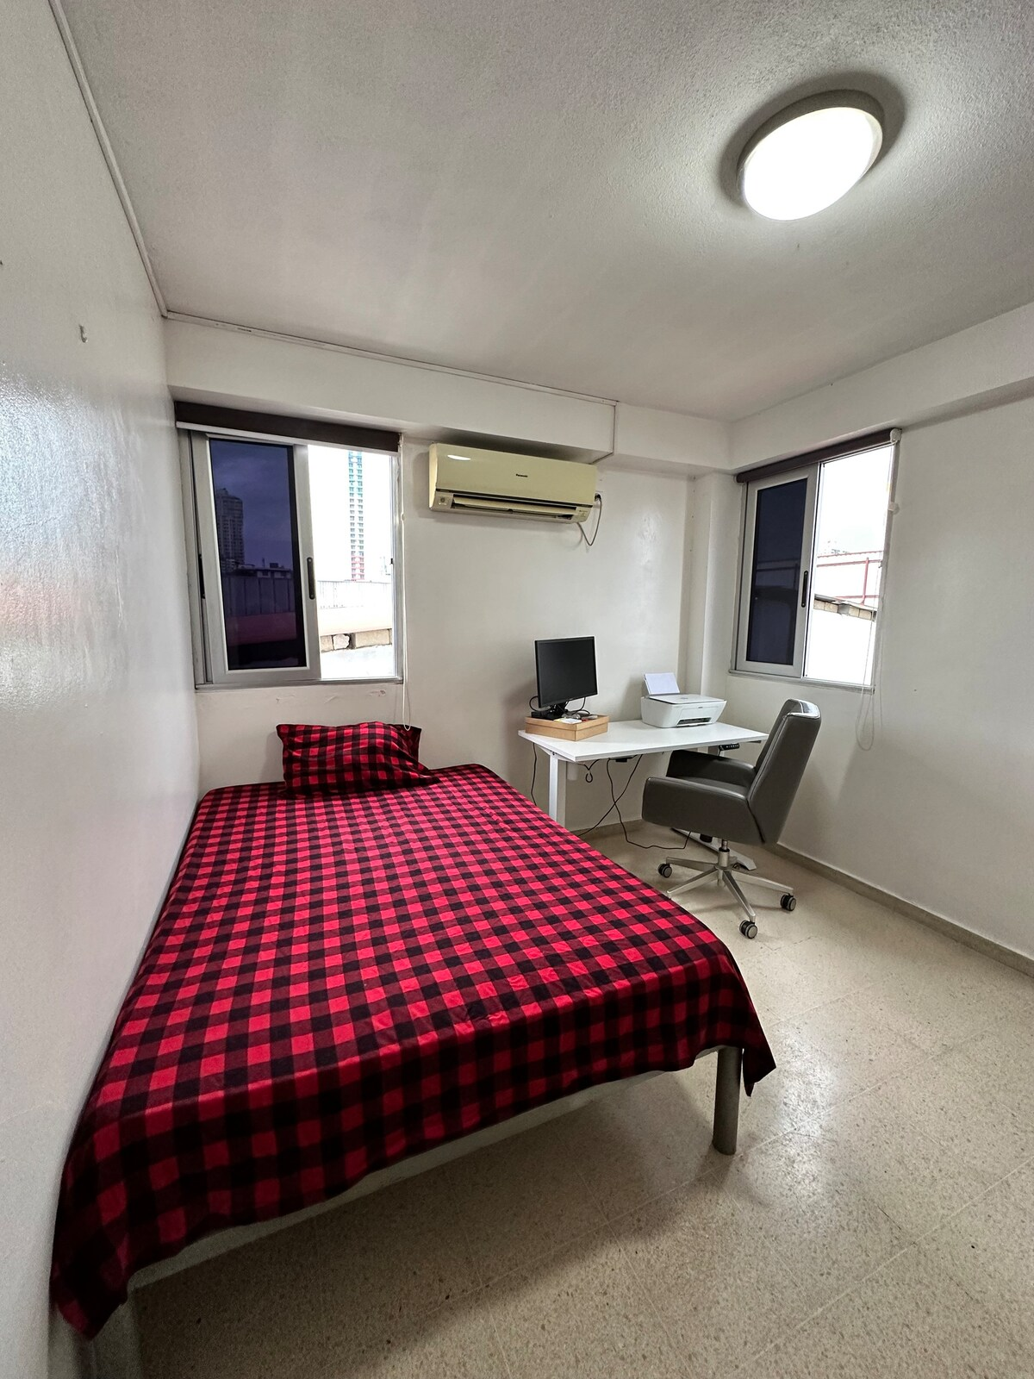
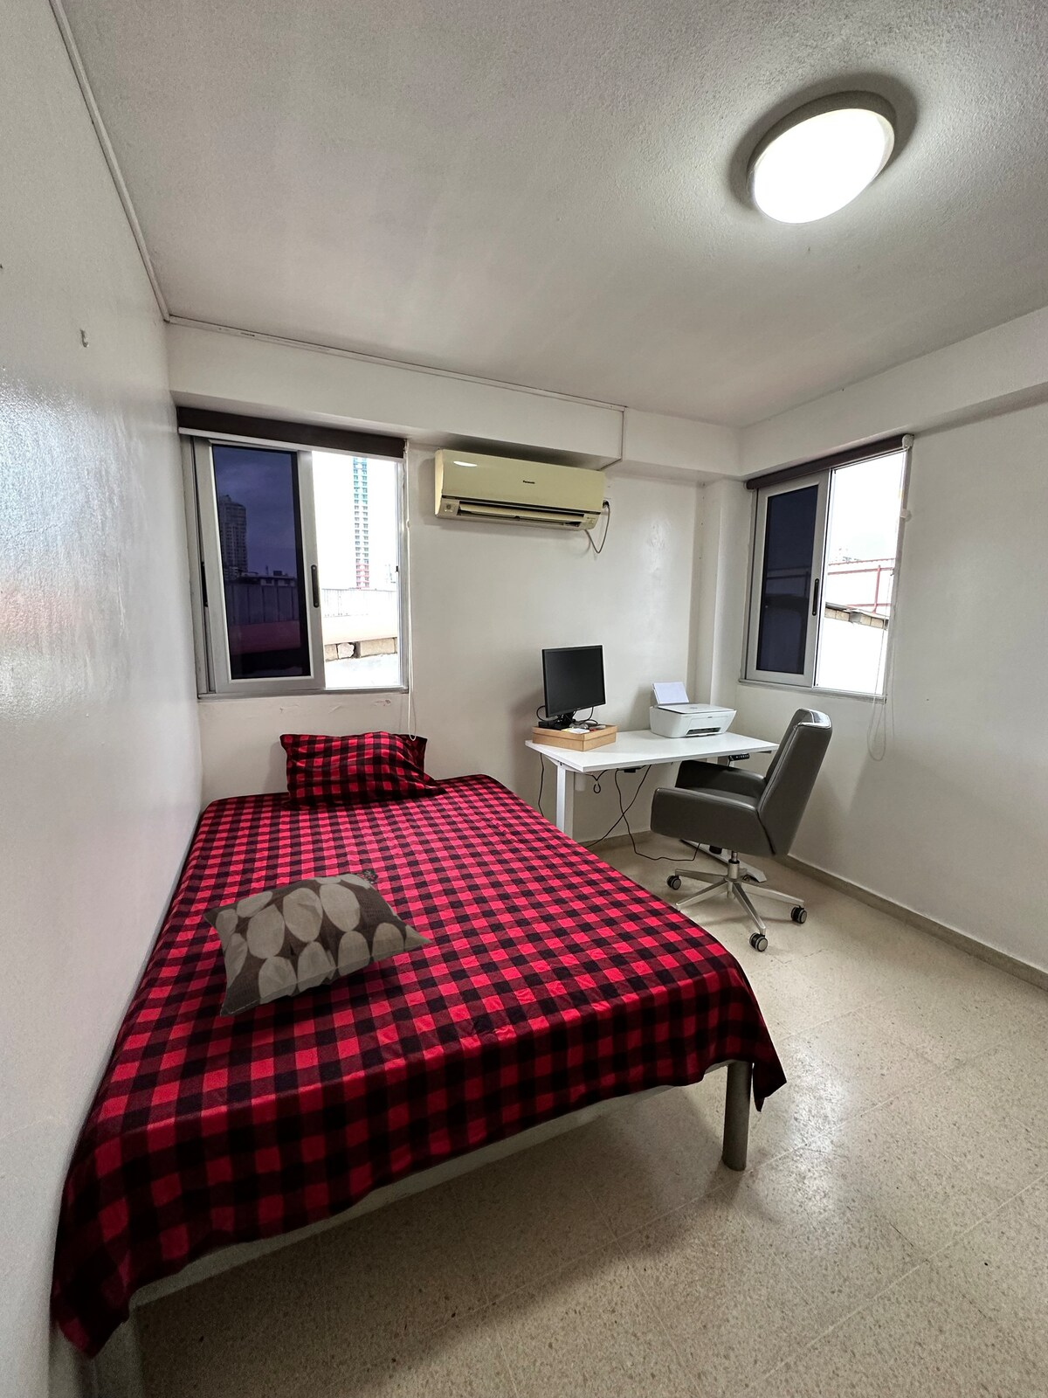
+ decorative pillow [203,869,433,1018]
